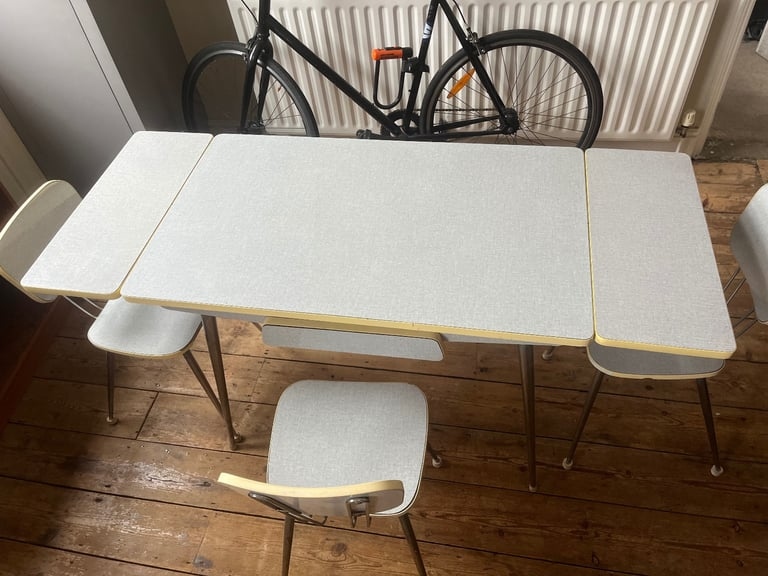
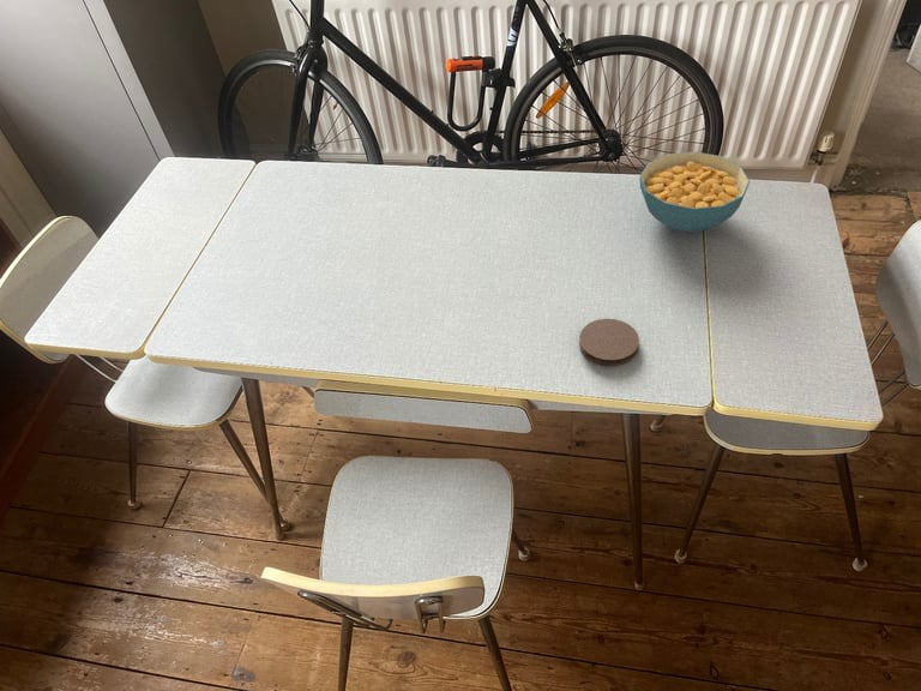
+ cereal bowl [639,150,751,233]
+ coaster [578,318,640,367]
